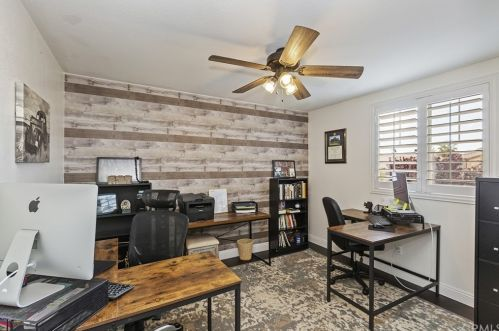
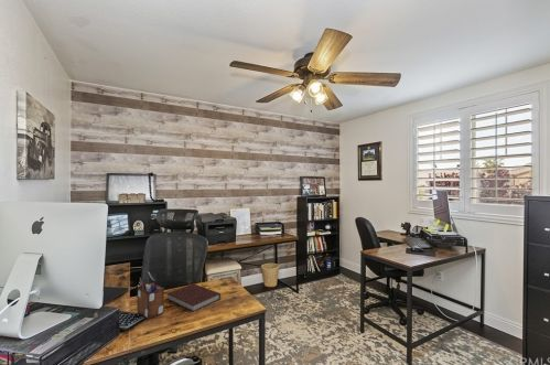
+ notebook [165,282,222,312]
+ desk organizer [136,277,165,320]
